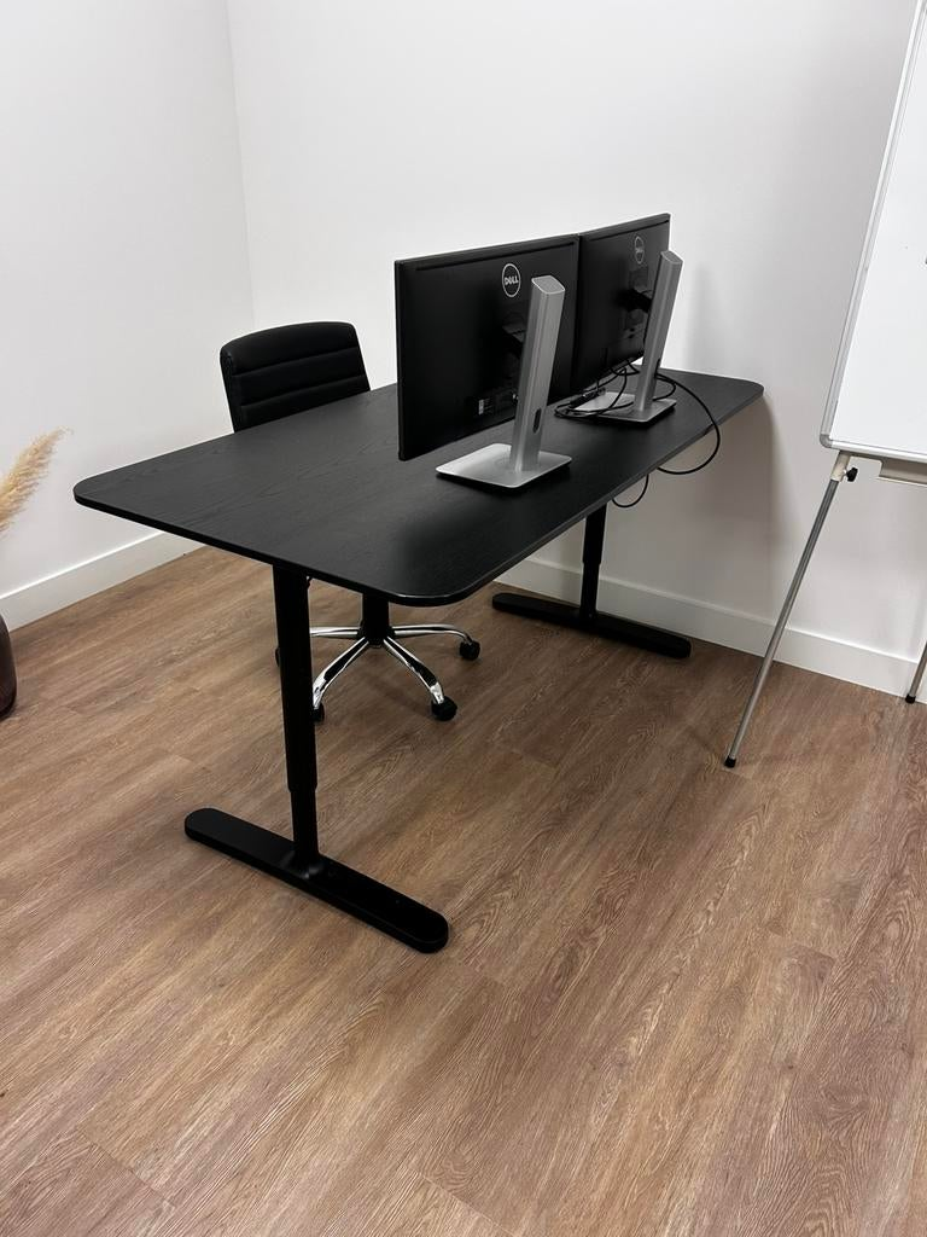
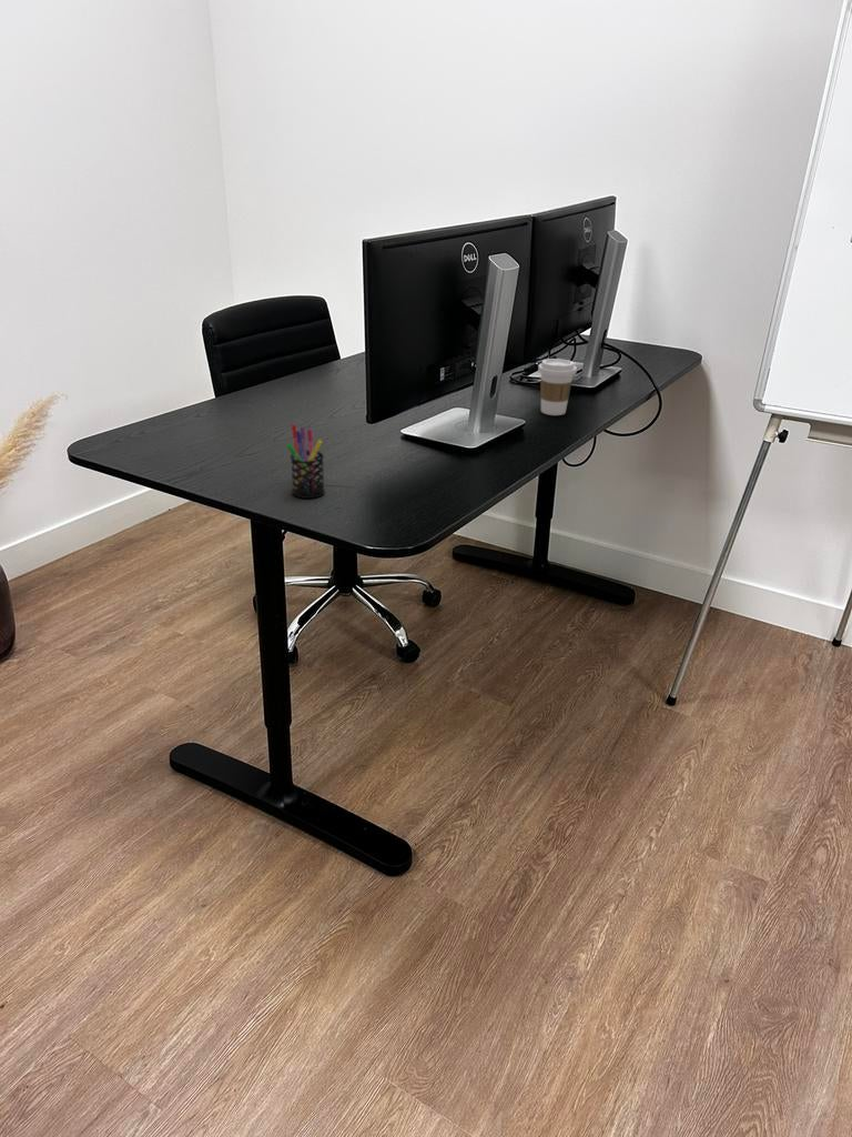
+ pen holder [285,423,326,500]
+ coffee cup [537,358,578,416]
